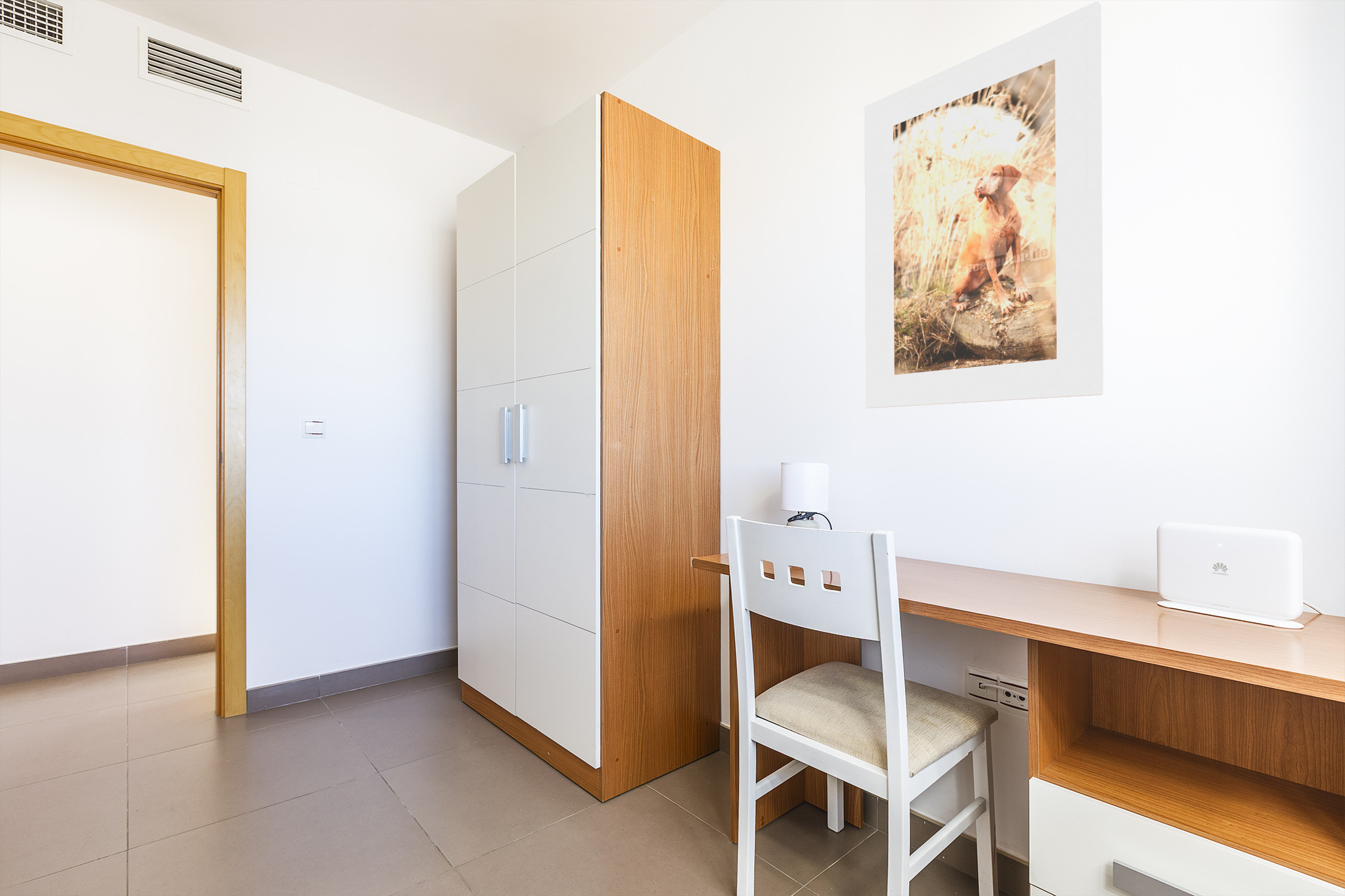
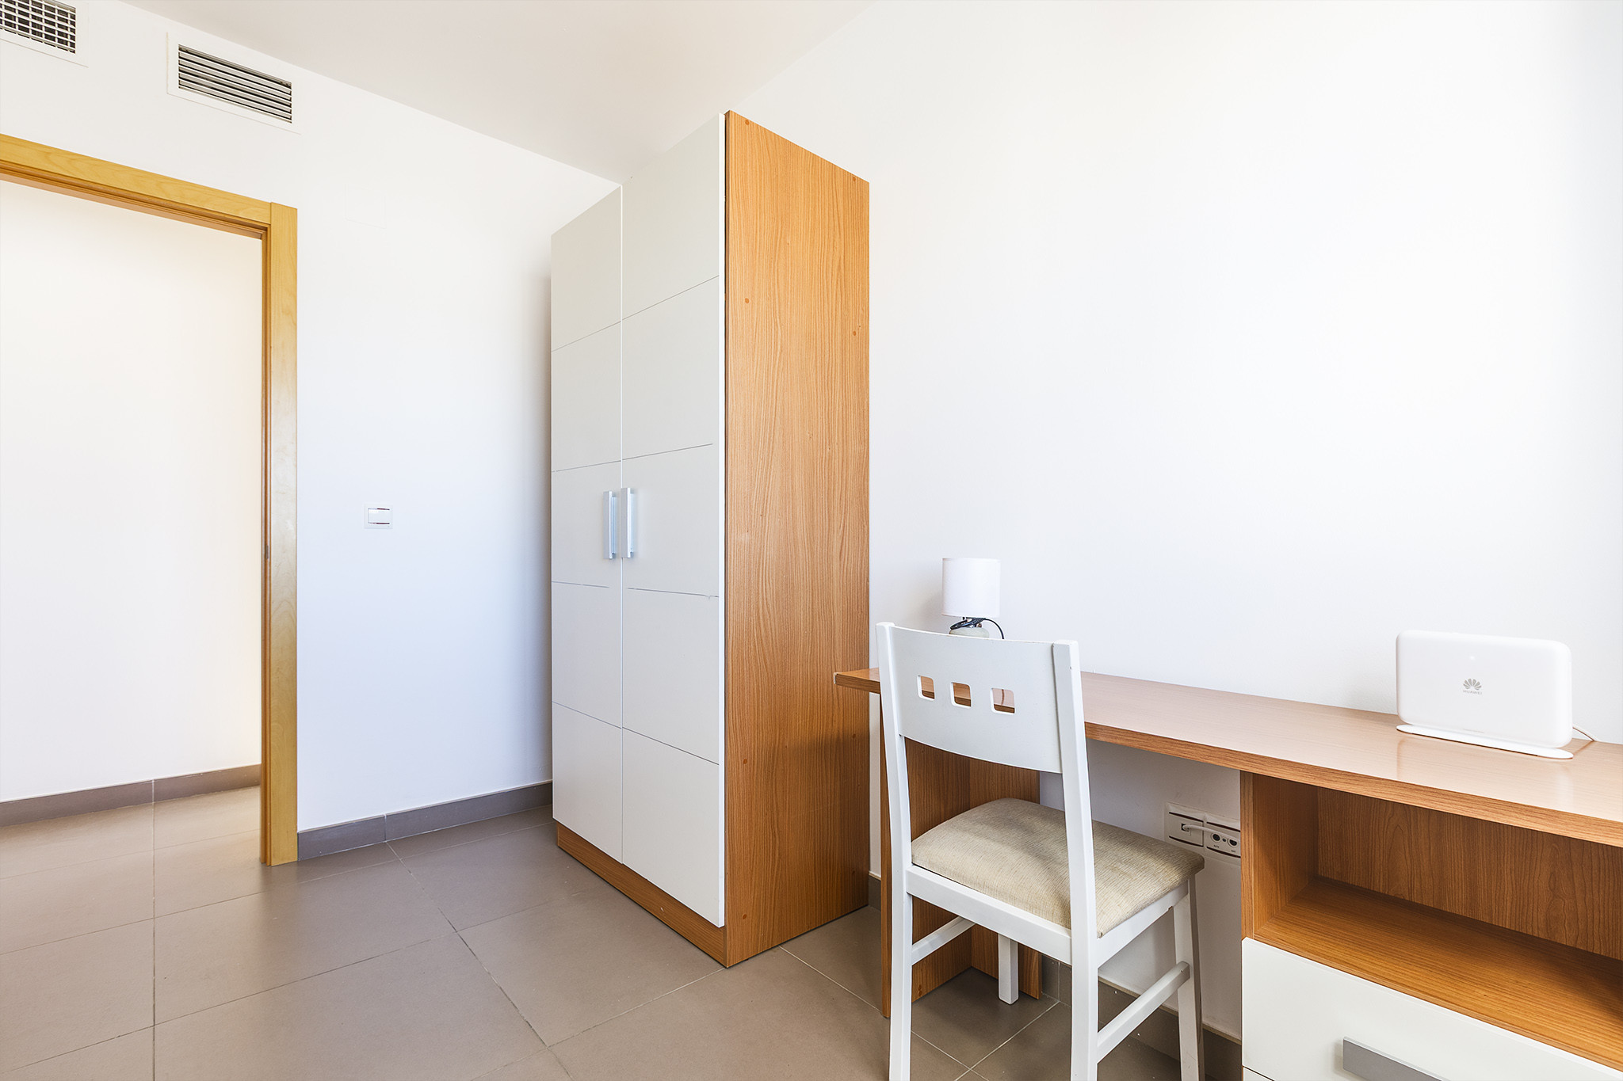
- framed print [864,1,1104,409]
